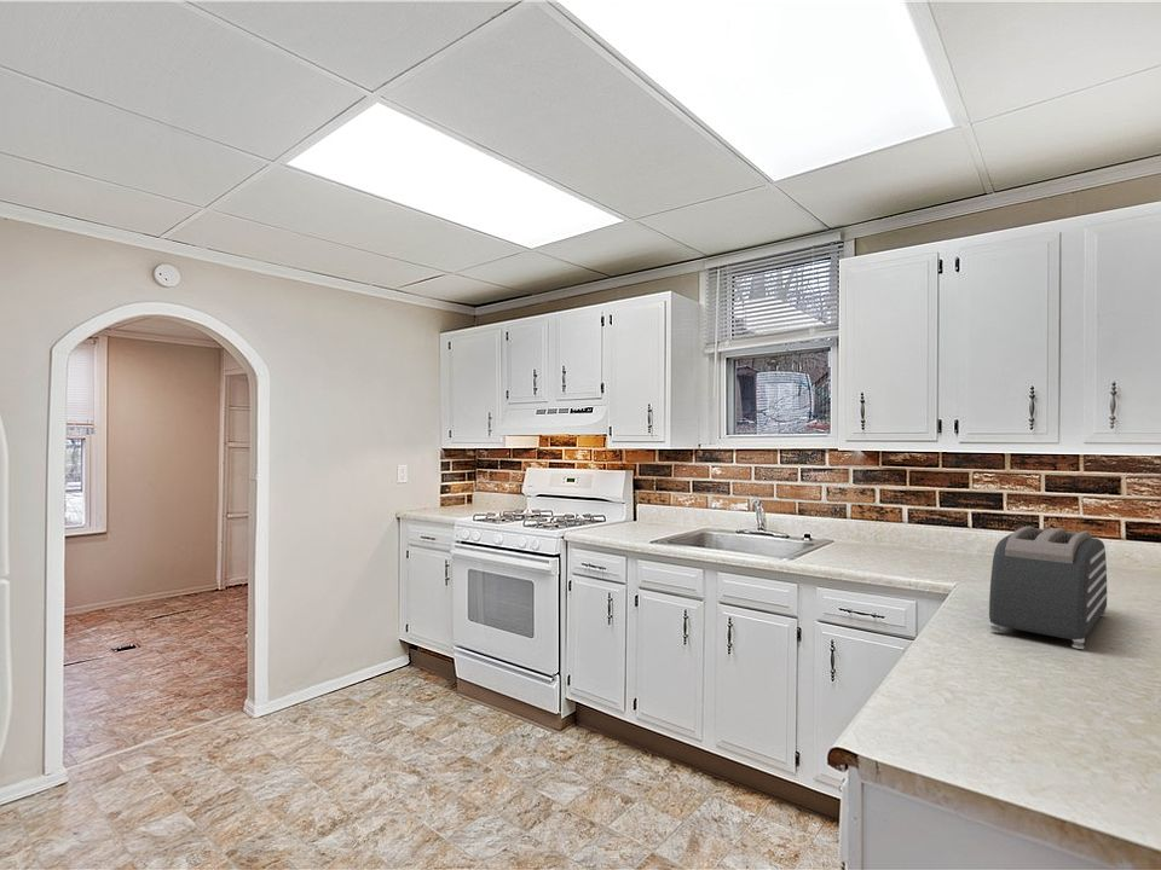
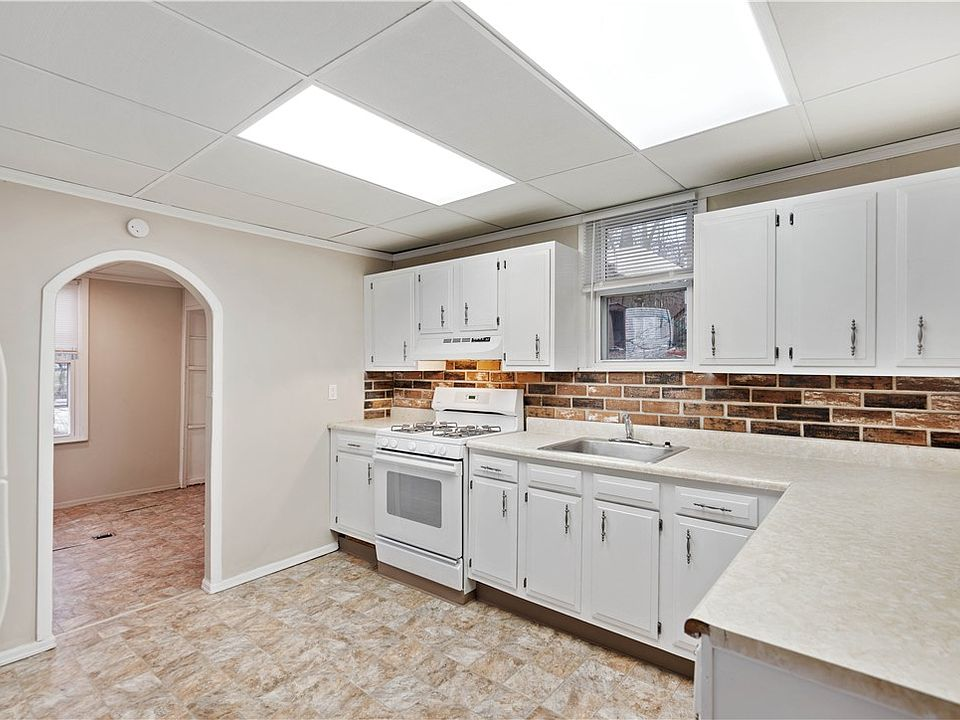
- toaster [988,526,1108,650]
